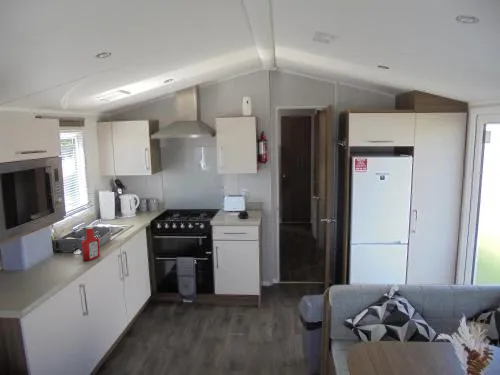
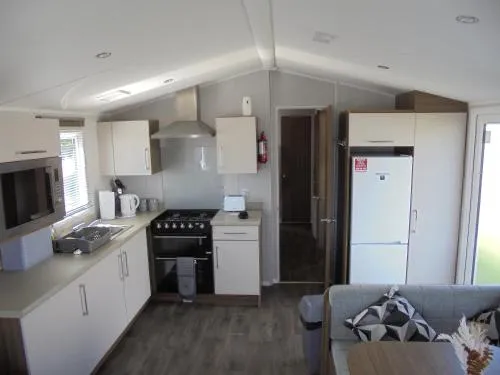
- soap bottle [81,224,101,262]
